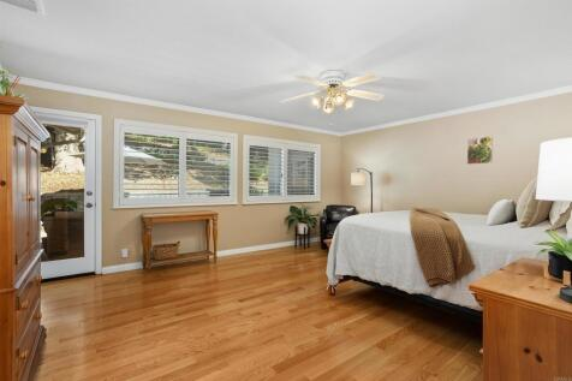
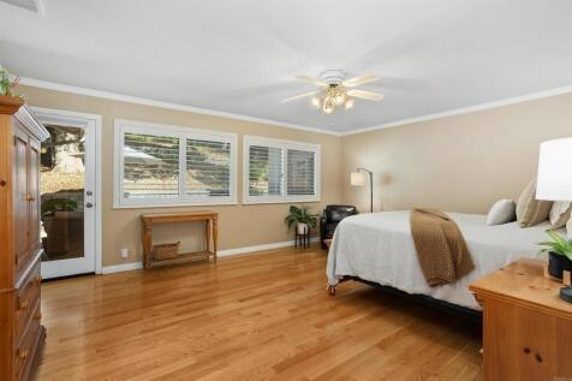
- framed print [466,135,494,166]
